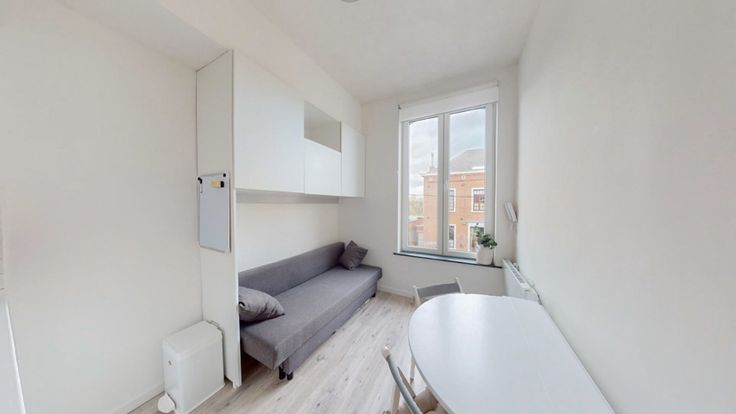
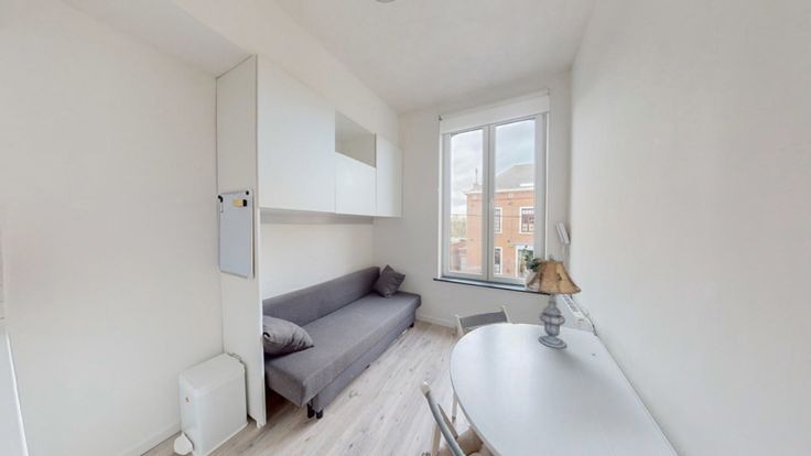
+ table lamp [526,253,596,356]
